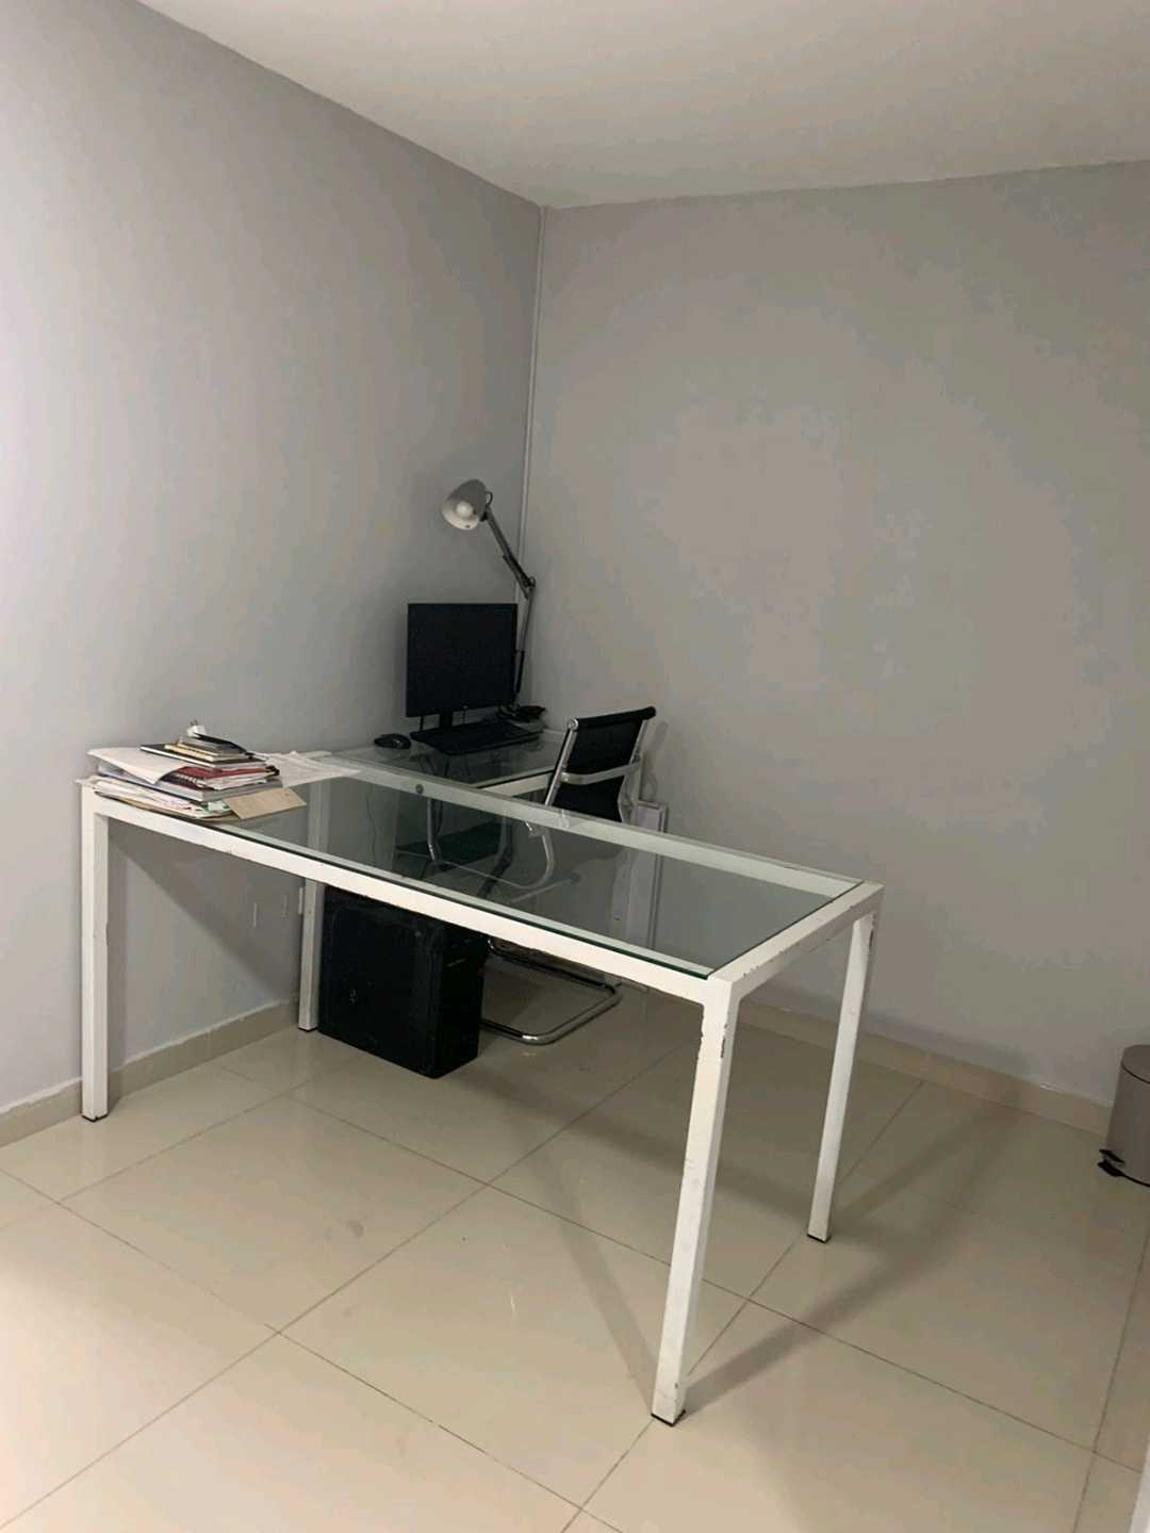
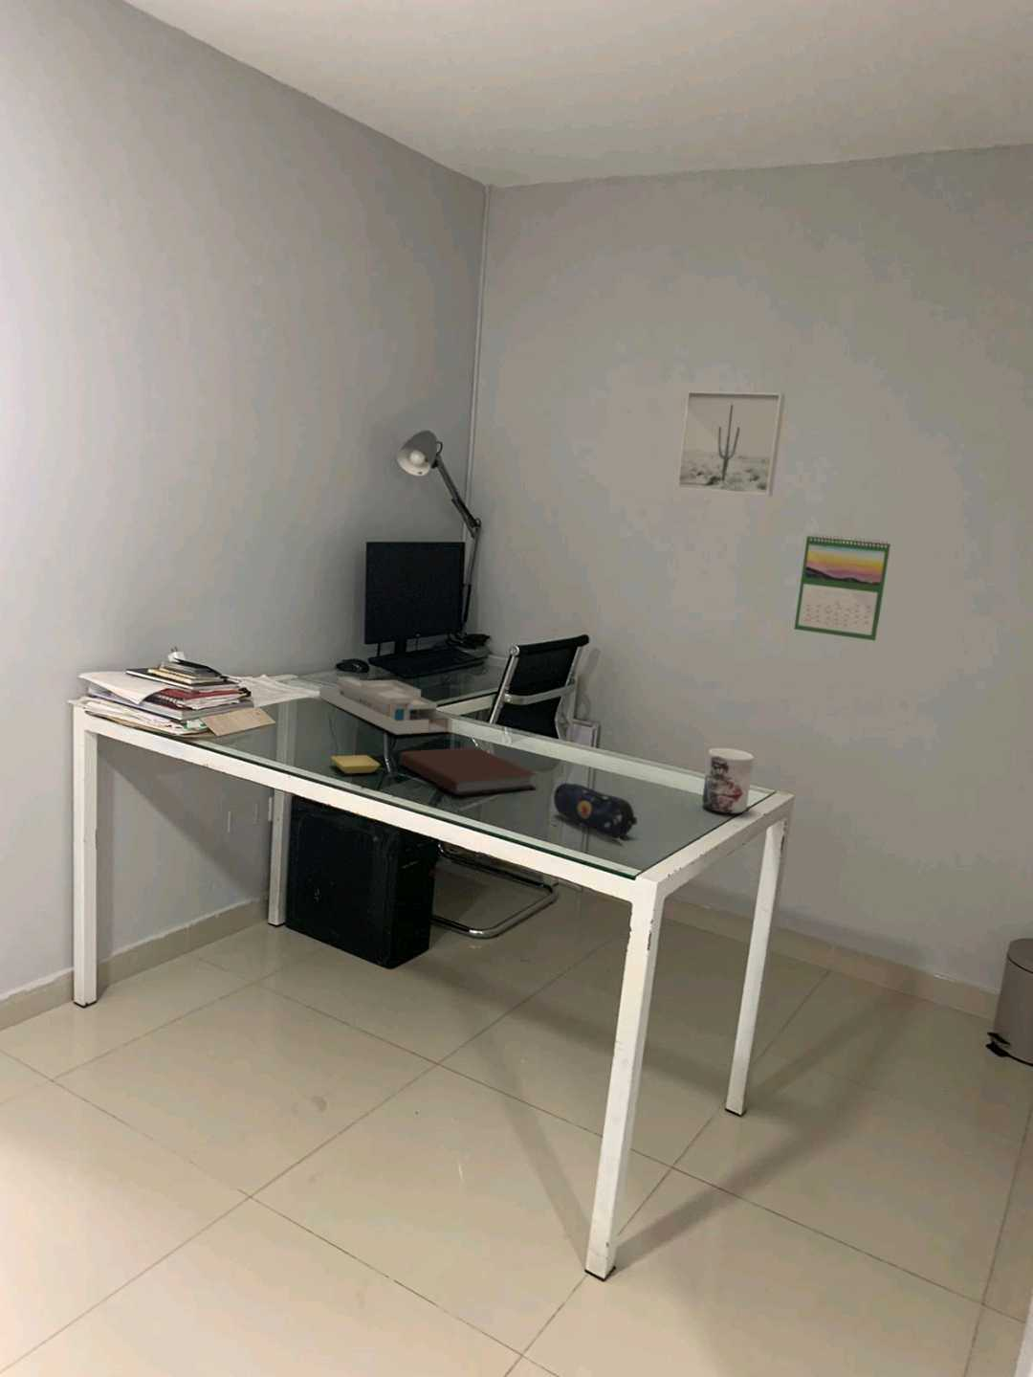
+ mug [701,748,754,814]
+ calendar [793,533,892,642]
+ desk organizer [319,676,454,735]
+ pencil case [552,781,638,840]
+ notebook [399,747,538,796]
+ saucer [330,754,381,774]
+ wall art [675,390,787,498]
